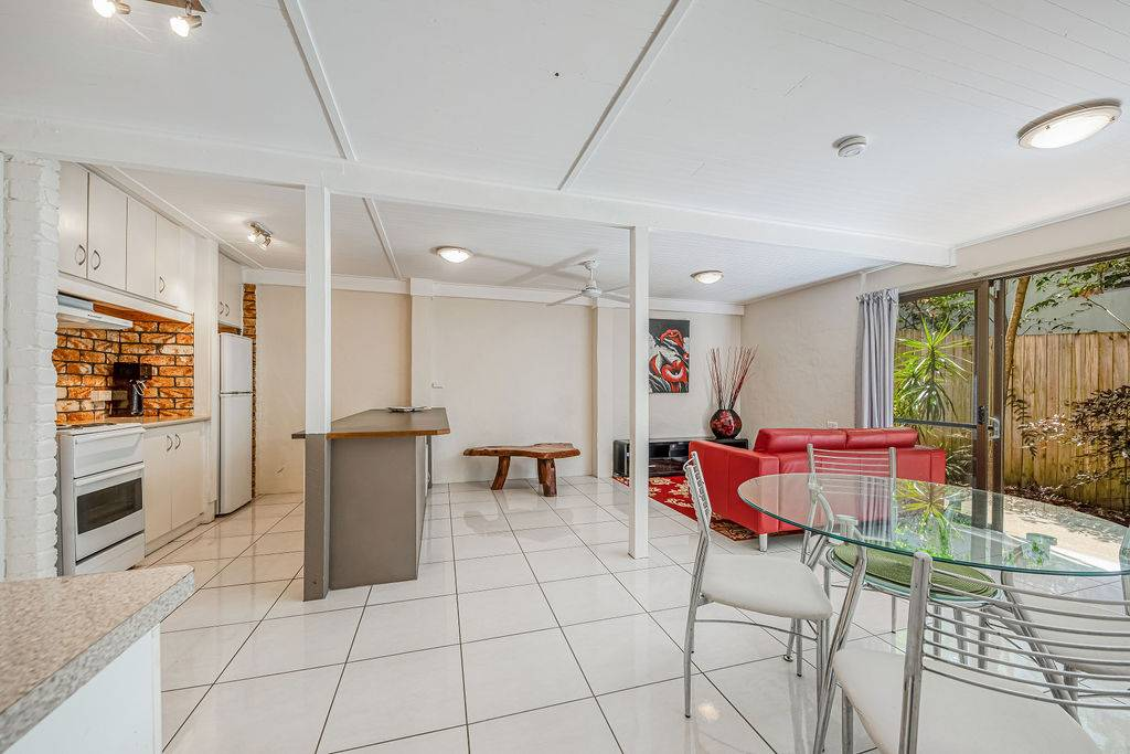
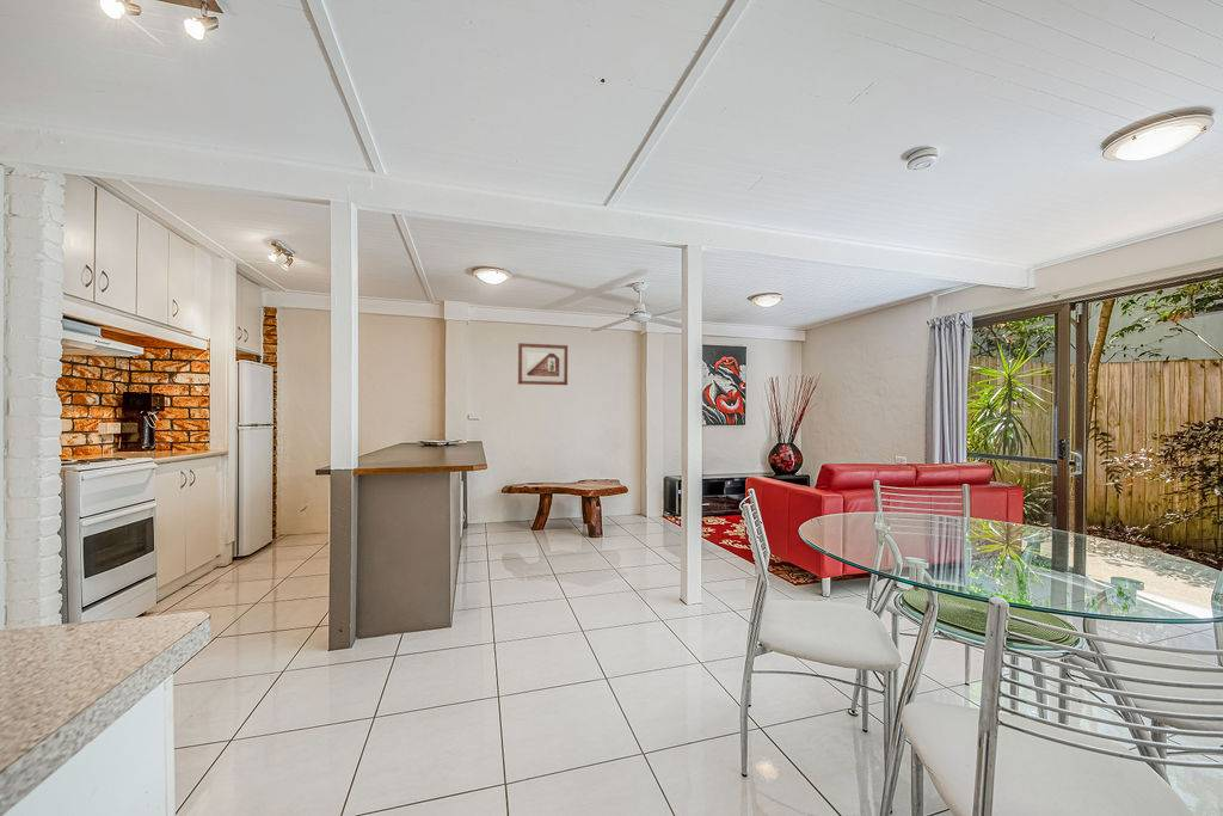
+ picture frame [517,342,569,386]
